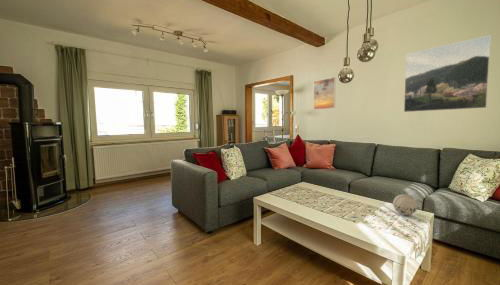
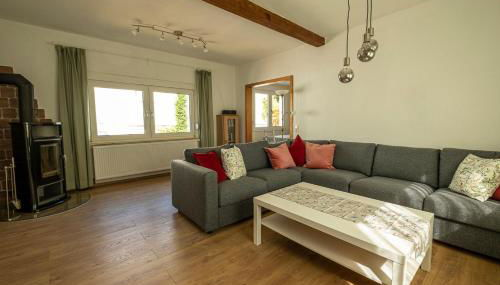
- decorative ball [392,193,418,216]
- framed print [313,76,336,111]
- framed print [403,34,492,113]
